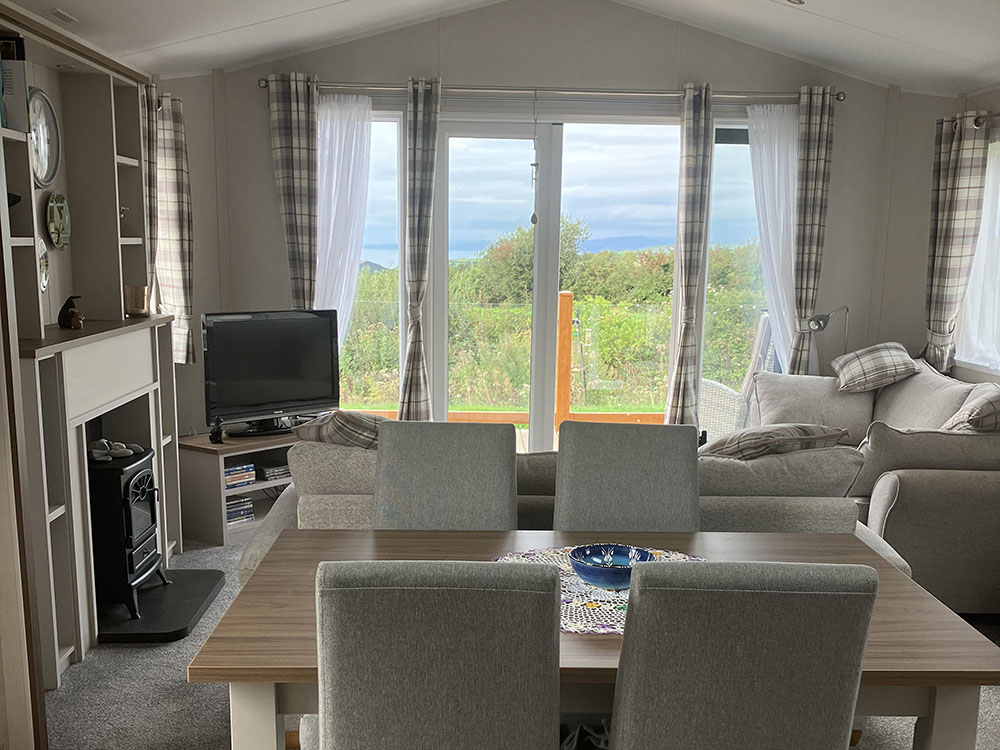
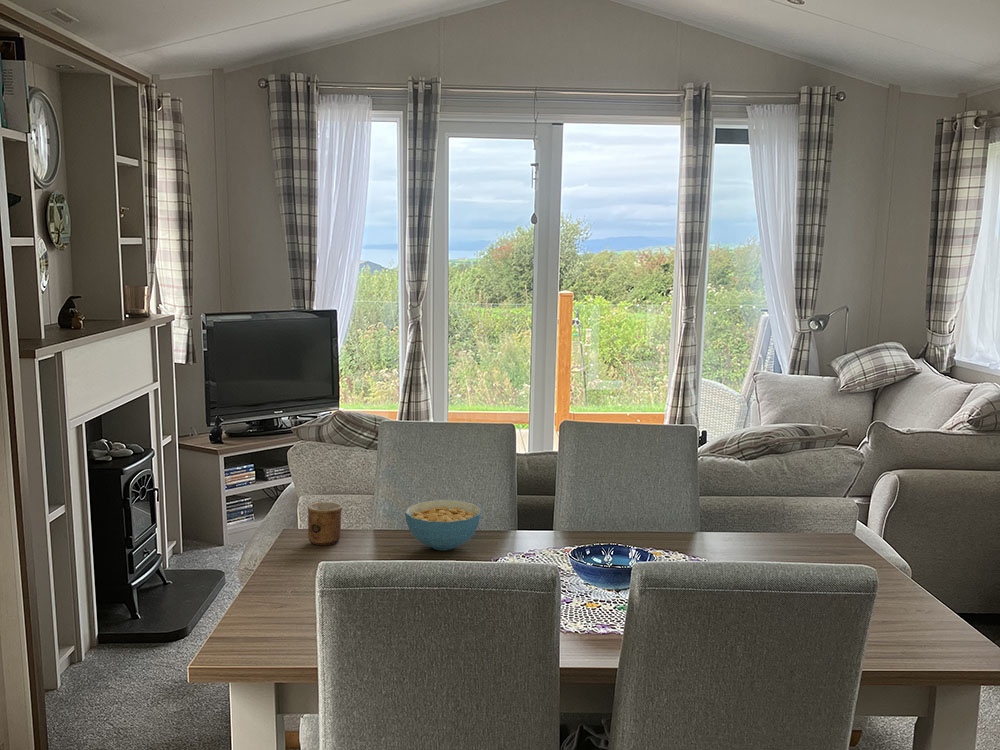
+ cup [306,501,344,546]
+ cereal bowl [404,499,482,551]
